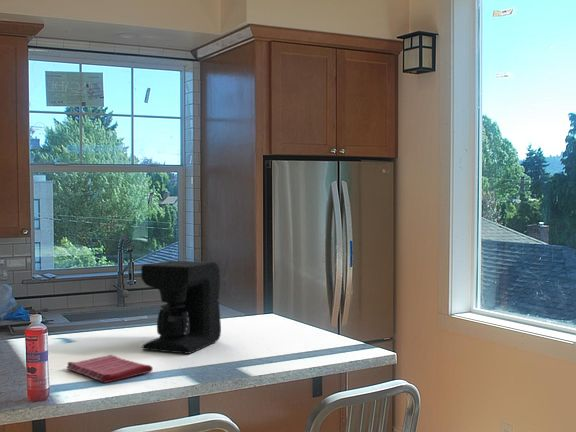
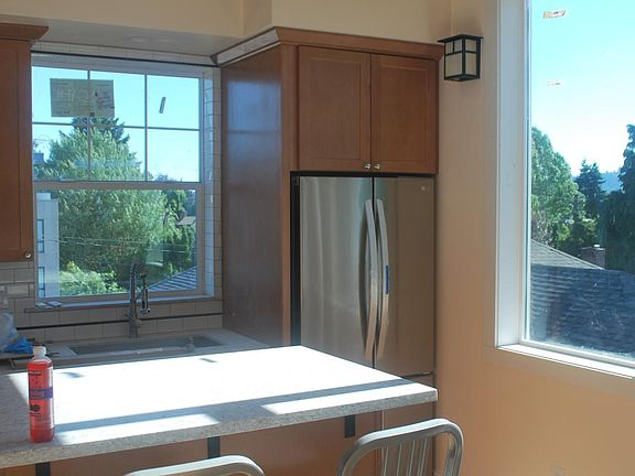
- dish towel [65,354,154,384]
- coffee maker [140,260,222,355]
